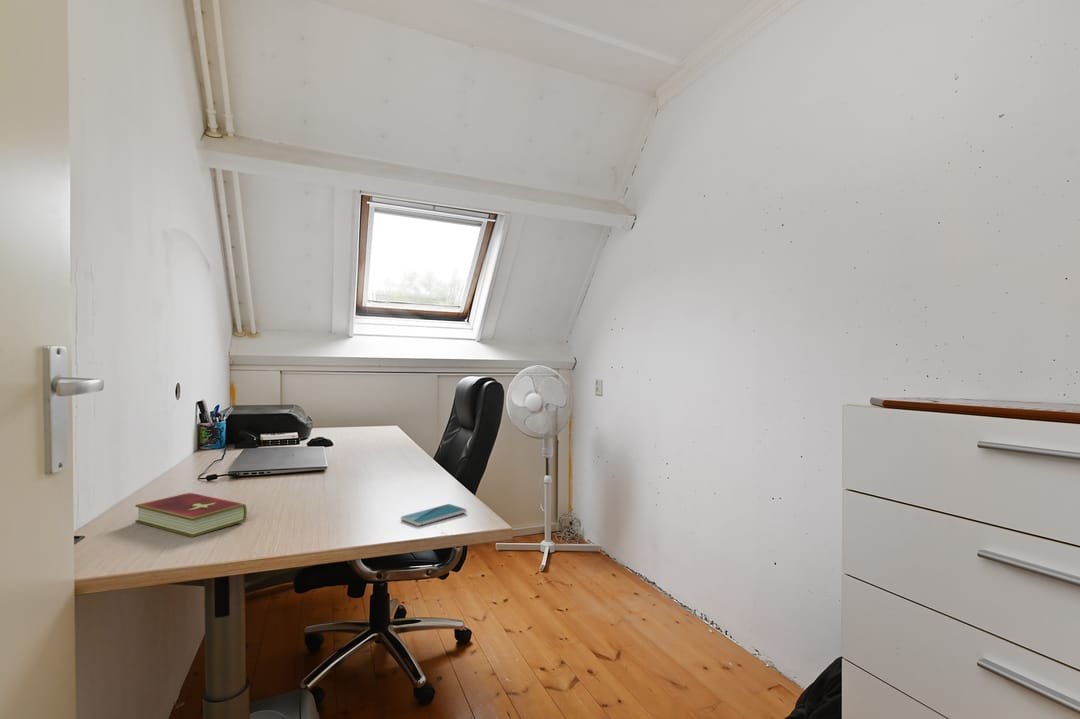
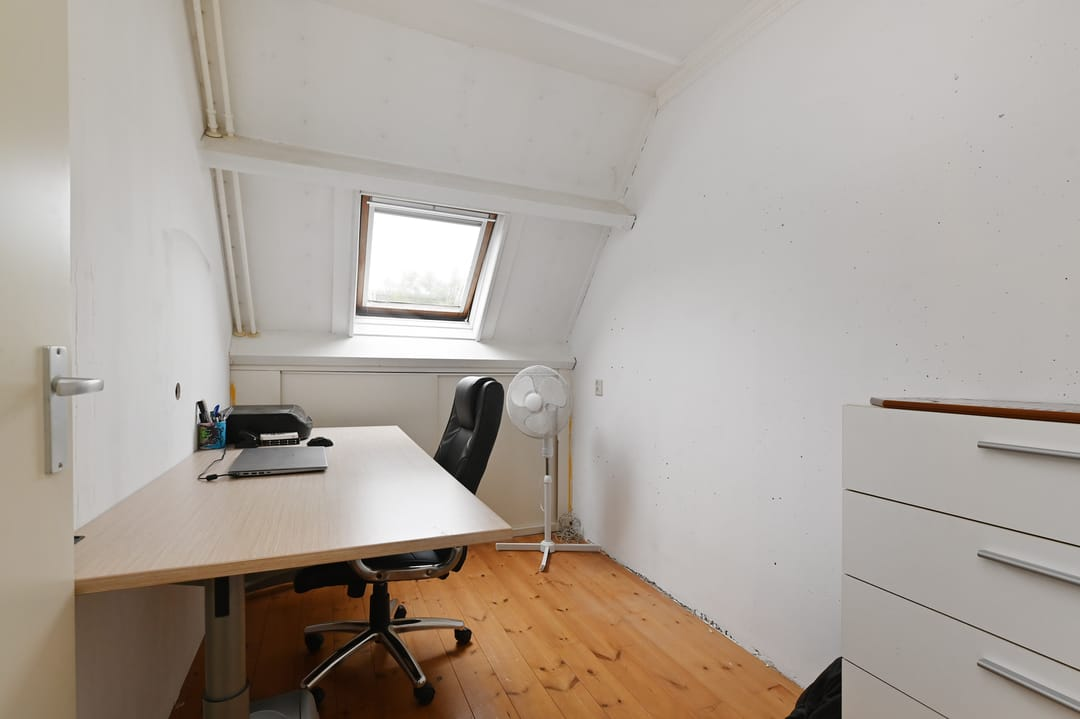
- hardcover book [134,492,248,538]
- smartphone [400,503,468,527]
